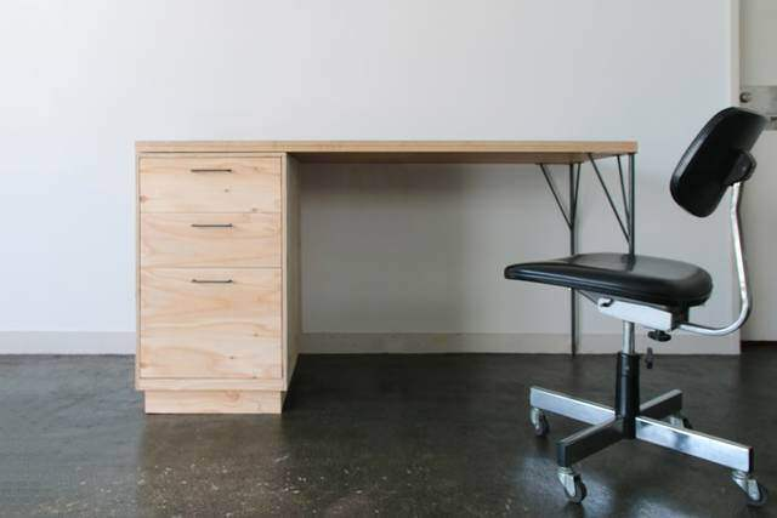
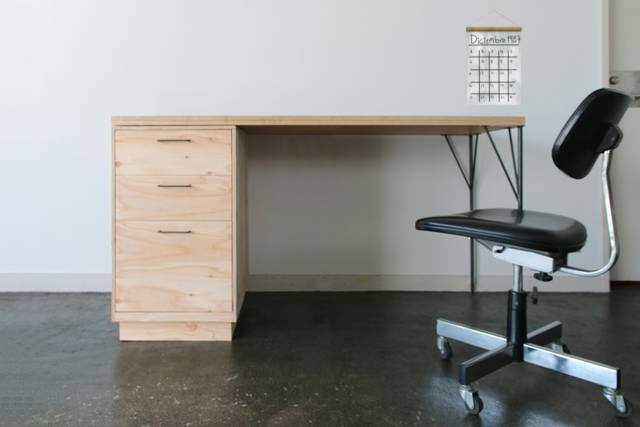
+ calendar [465,9,523,106]
